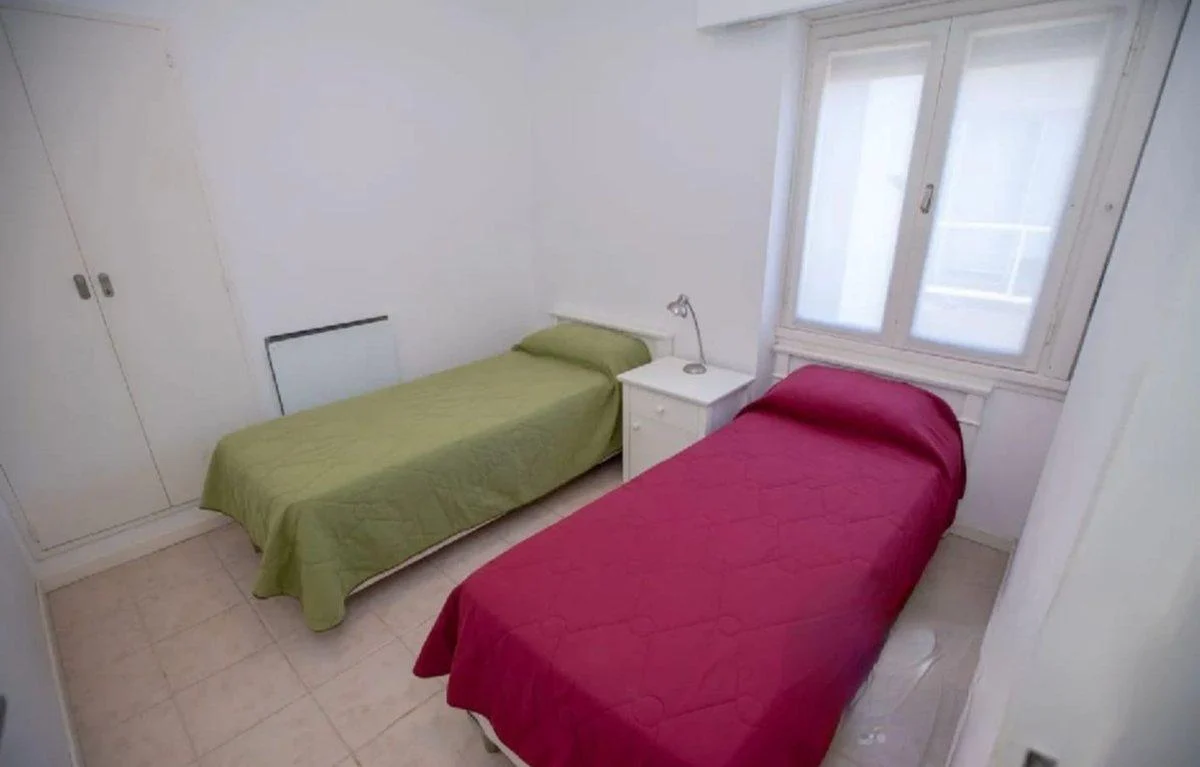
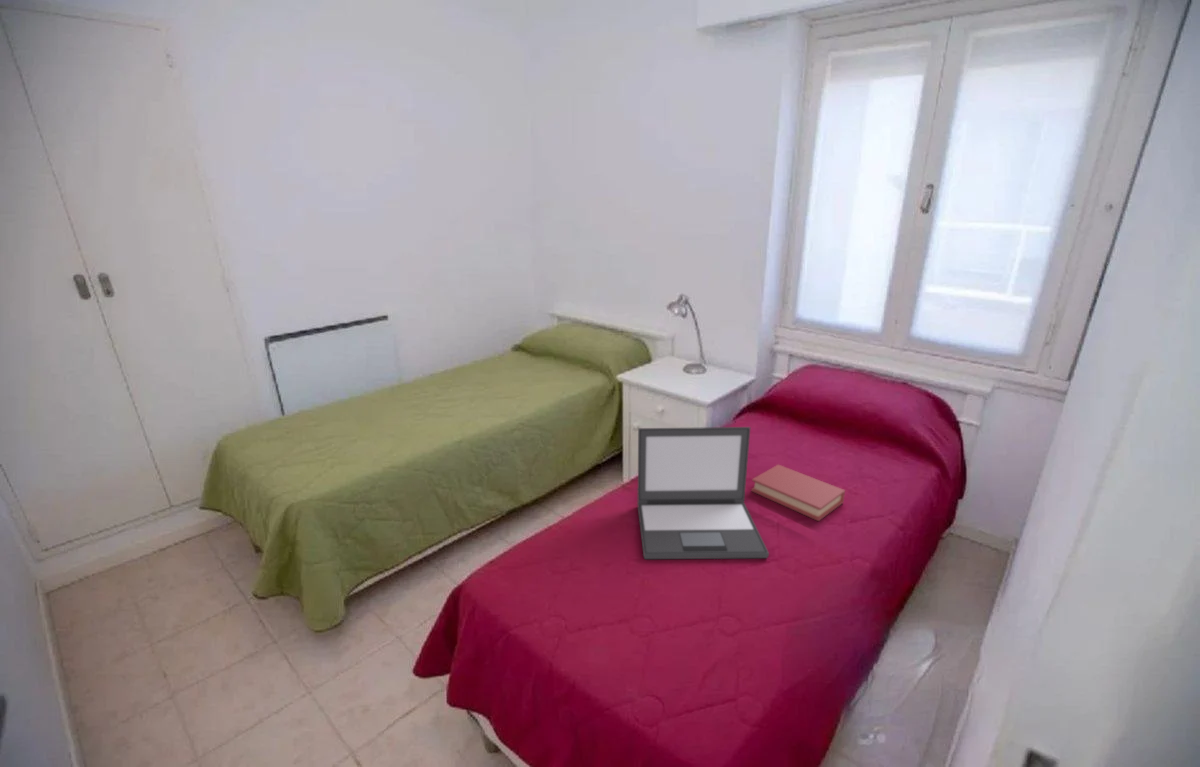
+ book [750,463,846,522]
+ laptop [636,426,770,560]
